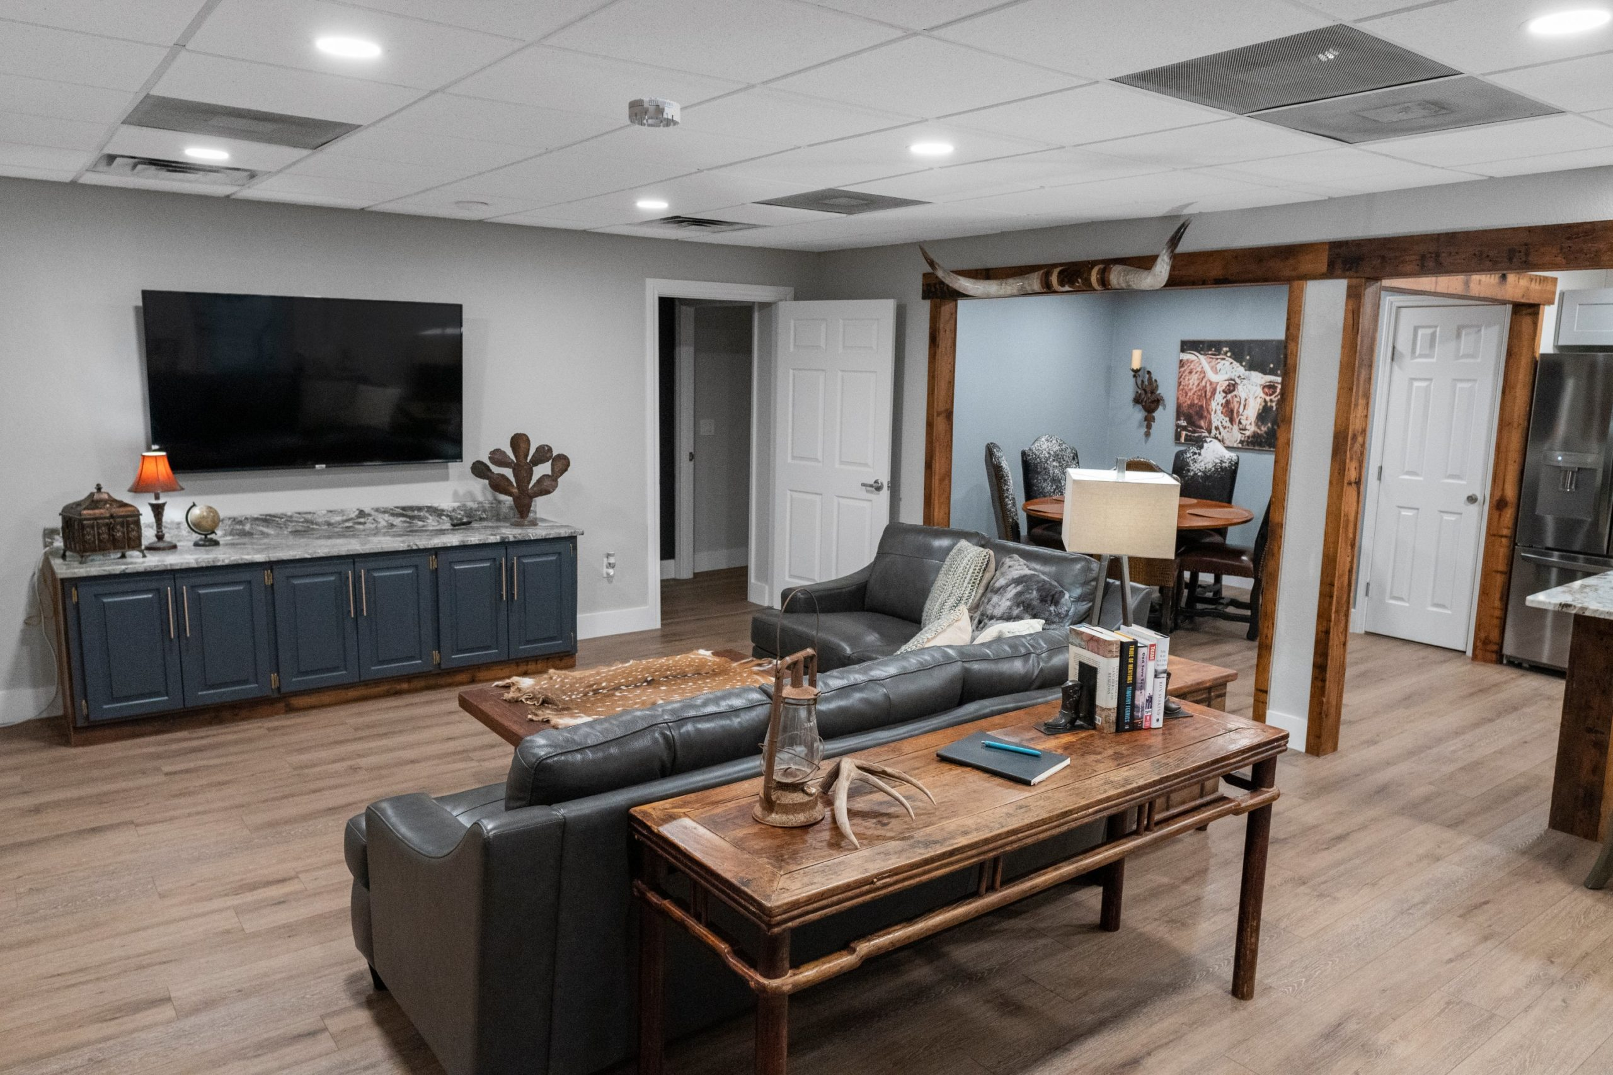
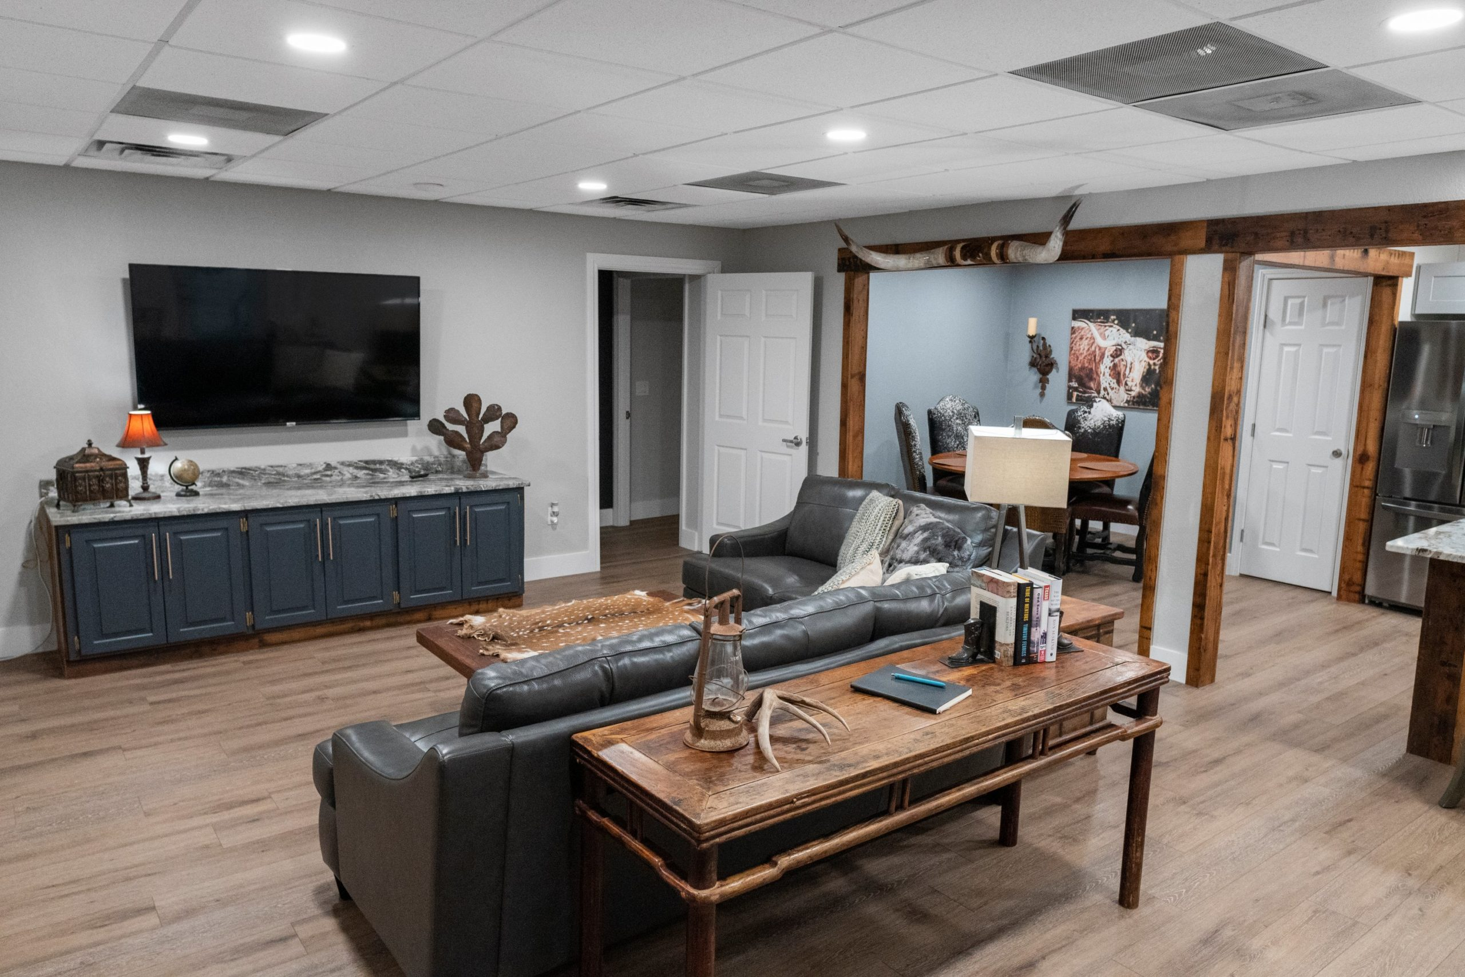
- smoke detector [628,97,680,128]
